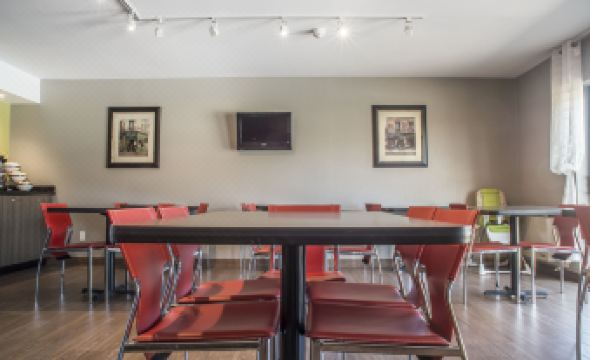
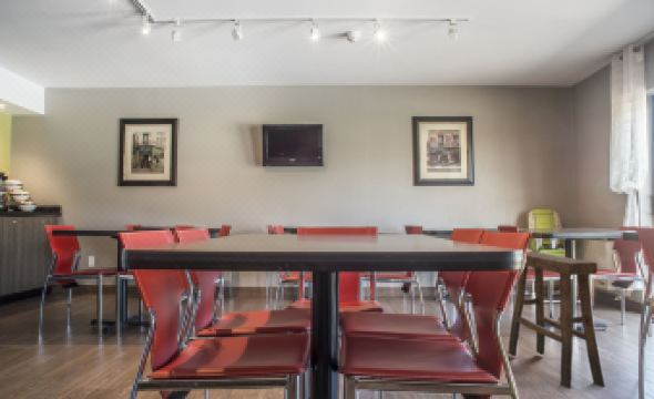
+ stool [507,250,606,389]
